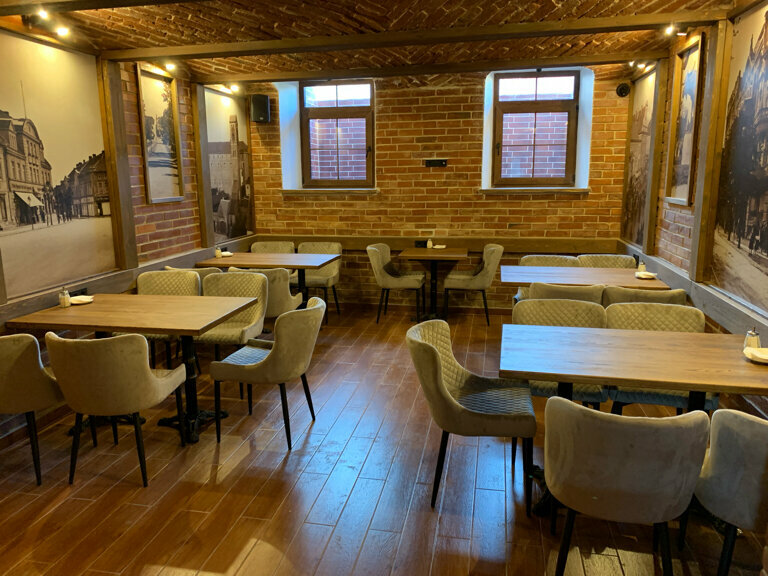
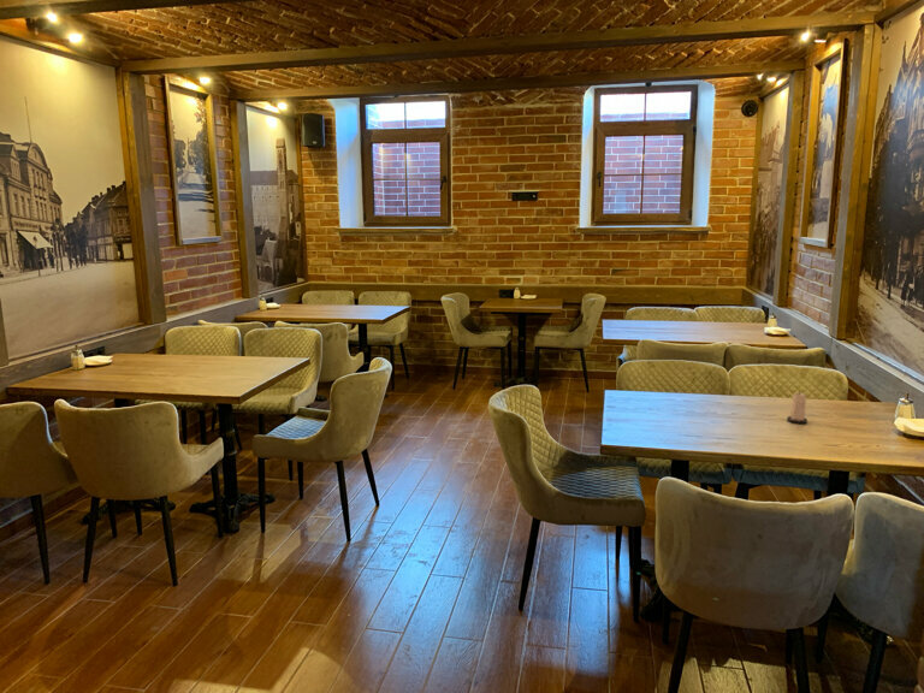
+ candle [786,390,808,425]
